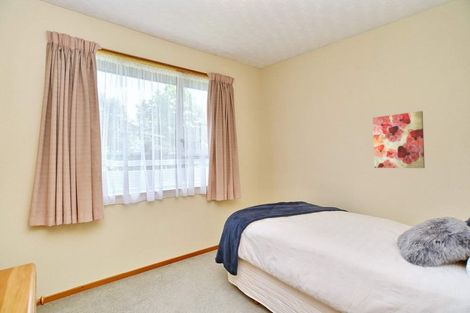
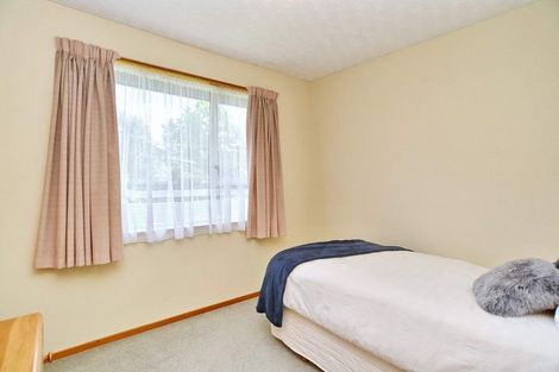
- wall art [372,110,426,169]
